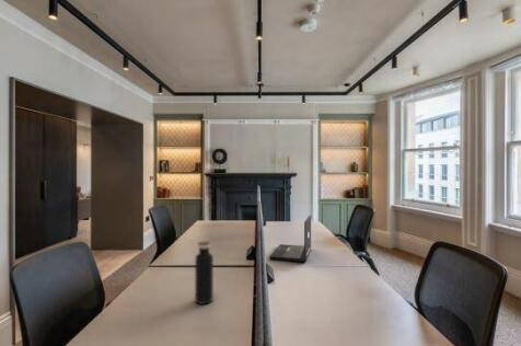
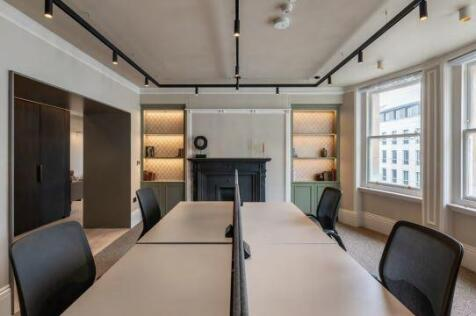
- water bottle [194,241,215,305]
- laptop [268,214,312,263]
